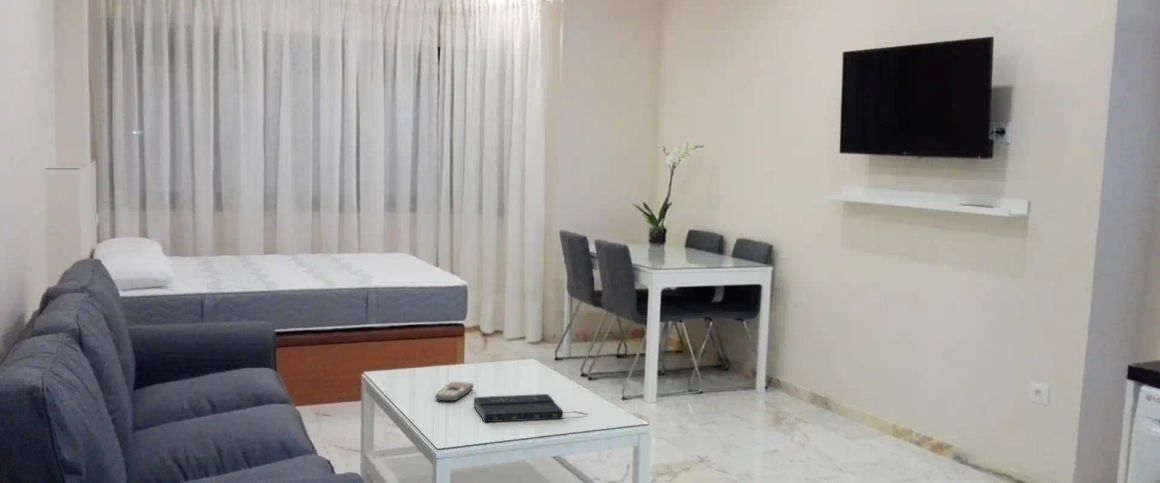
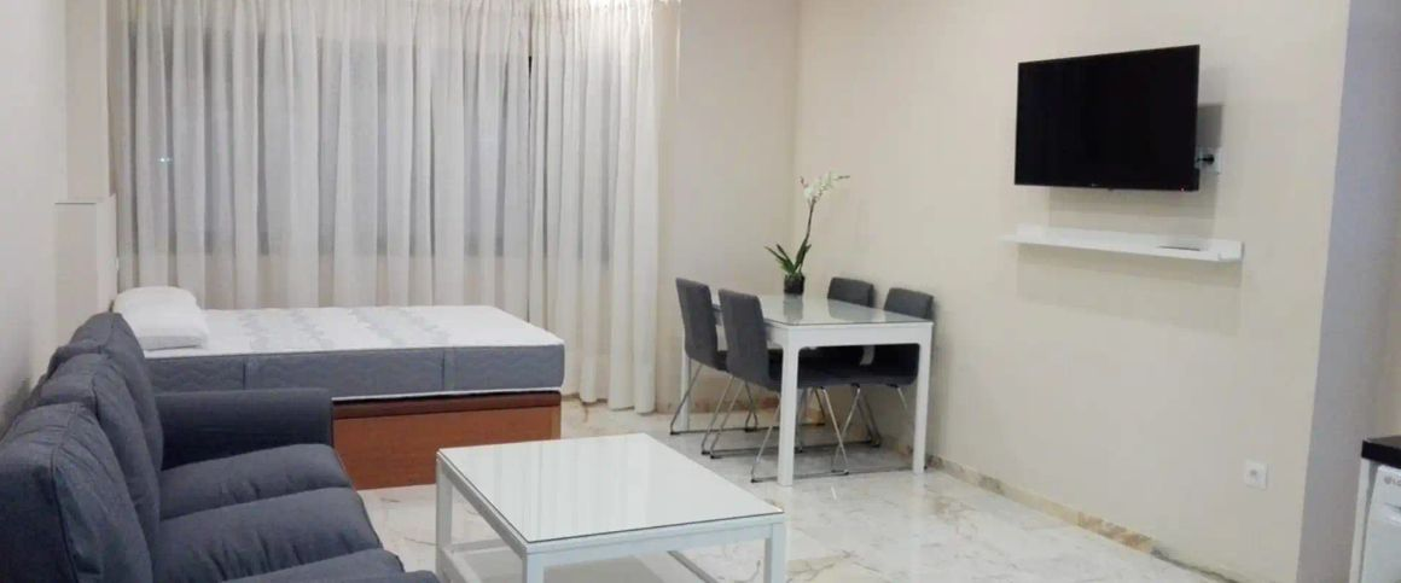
- remote control [434,381,475,402]
- book [473,393,588,423]
